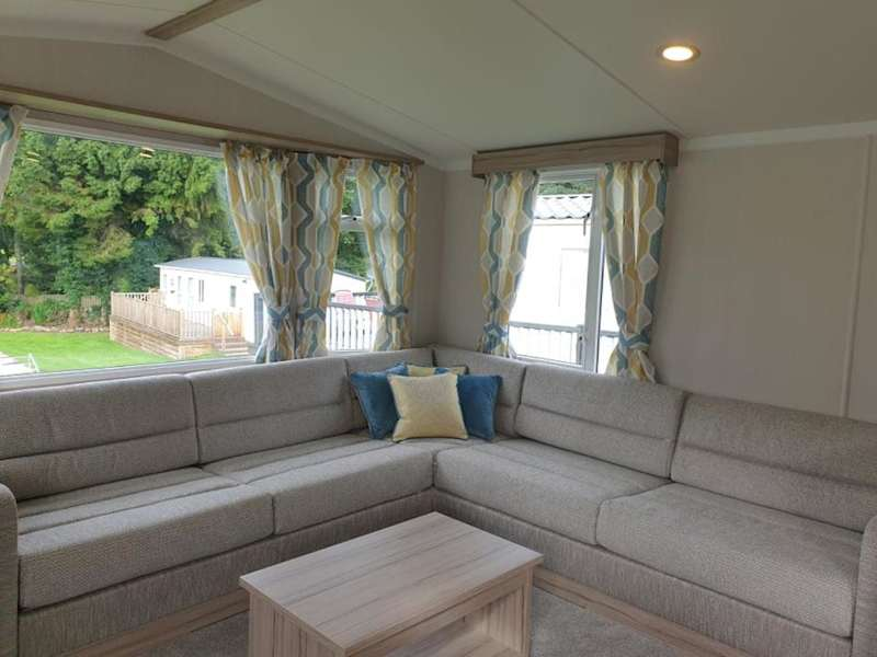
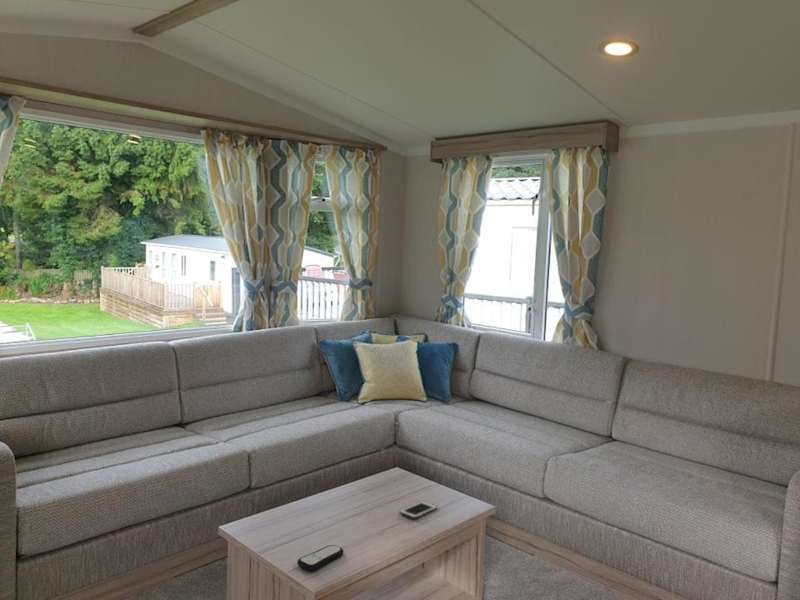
+ cell phone [399,500,438,520]
+ remote control [296,544,344,572]
